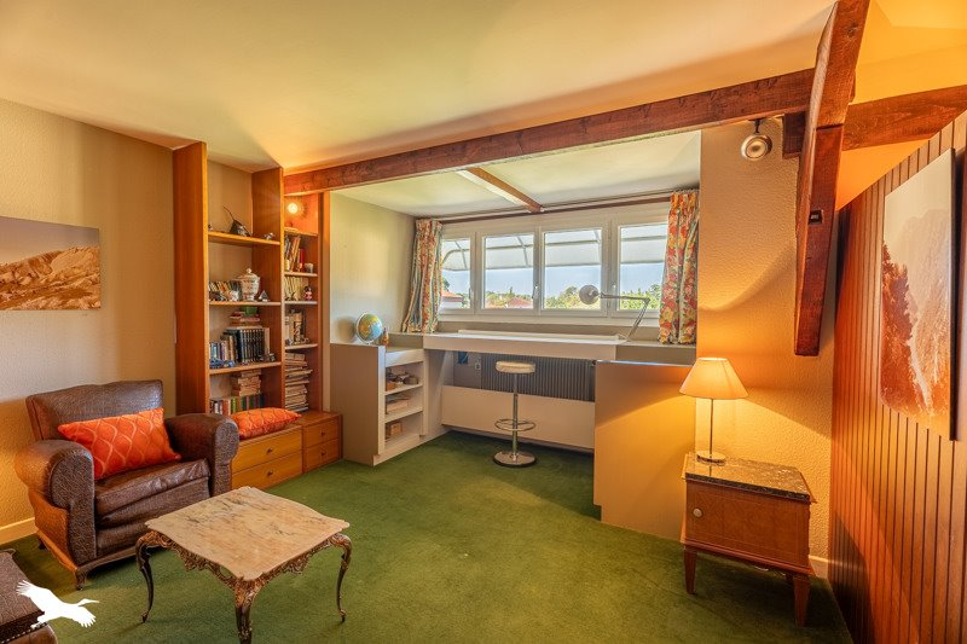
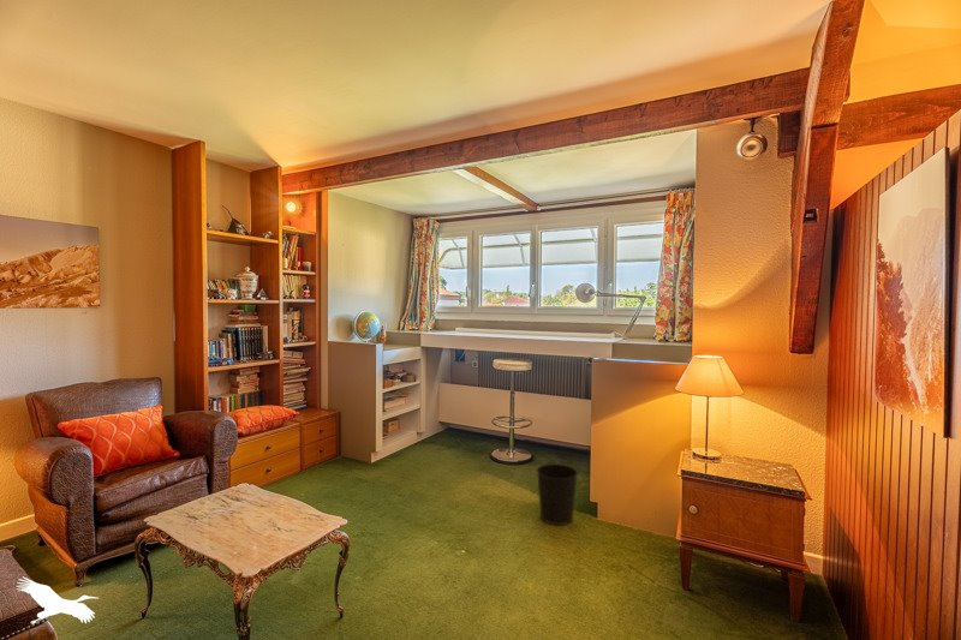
+ wastebasket [536,462,579,526]
